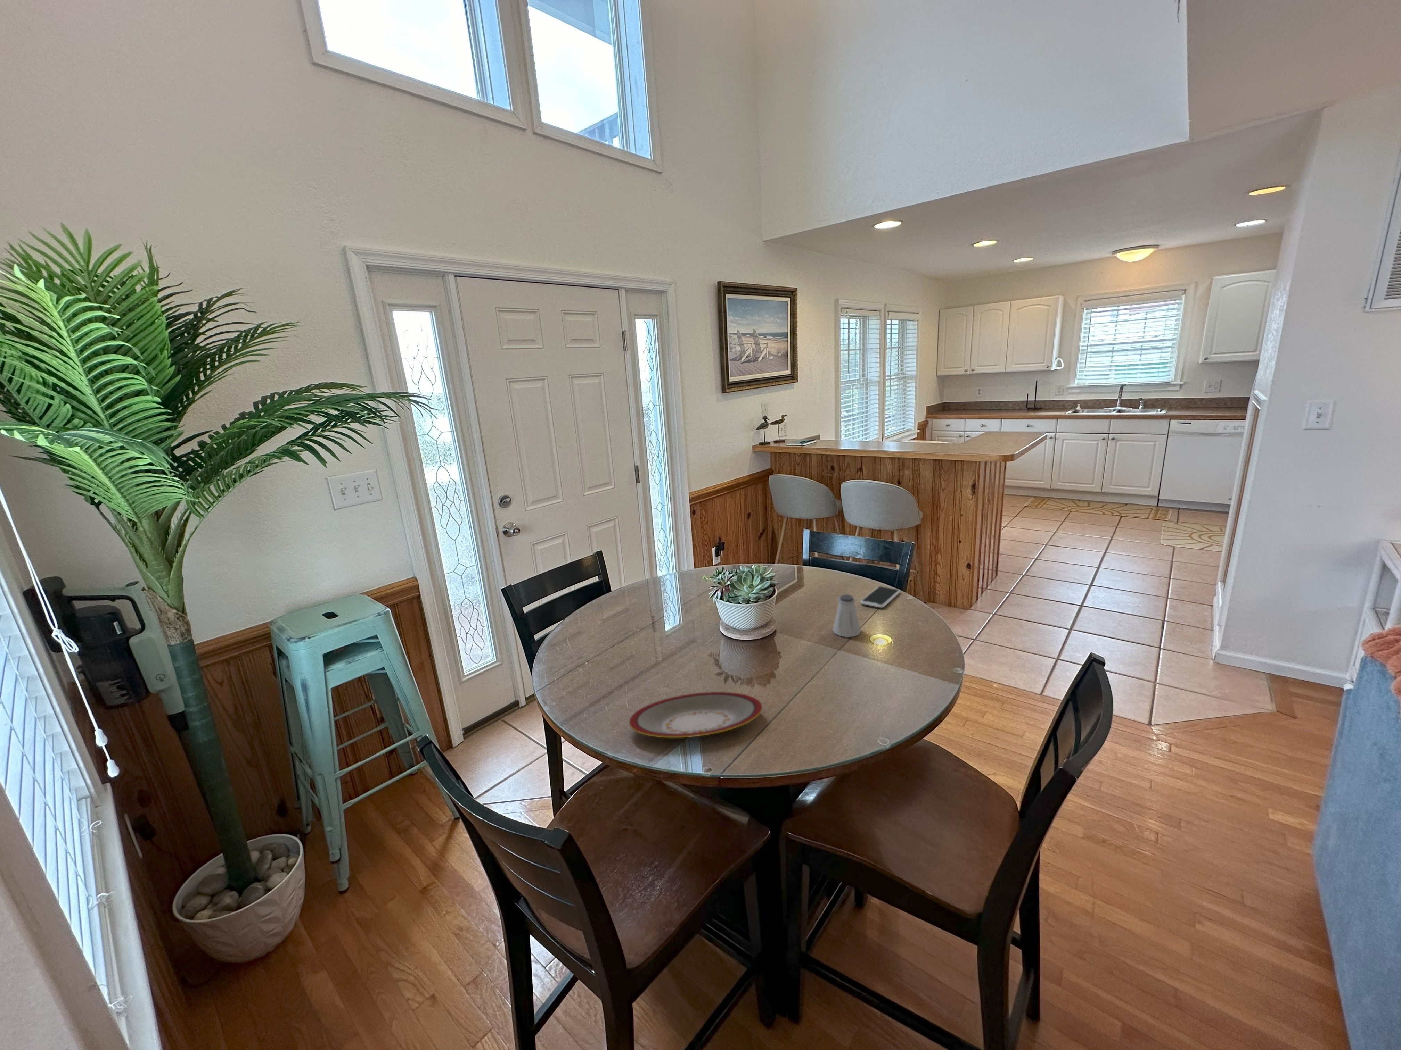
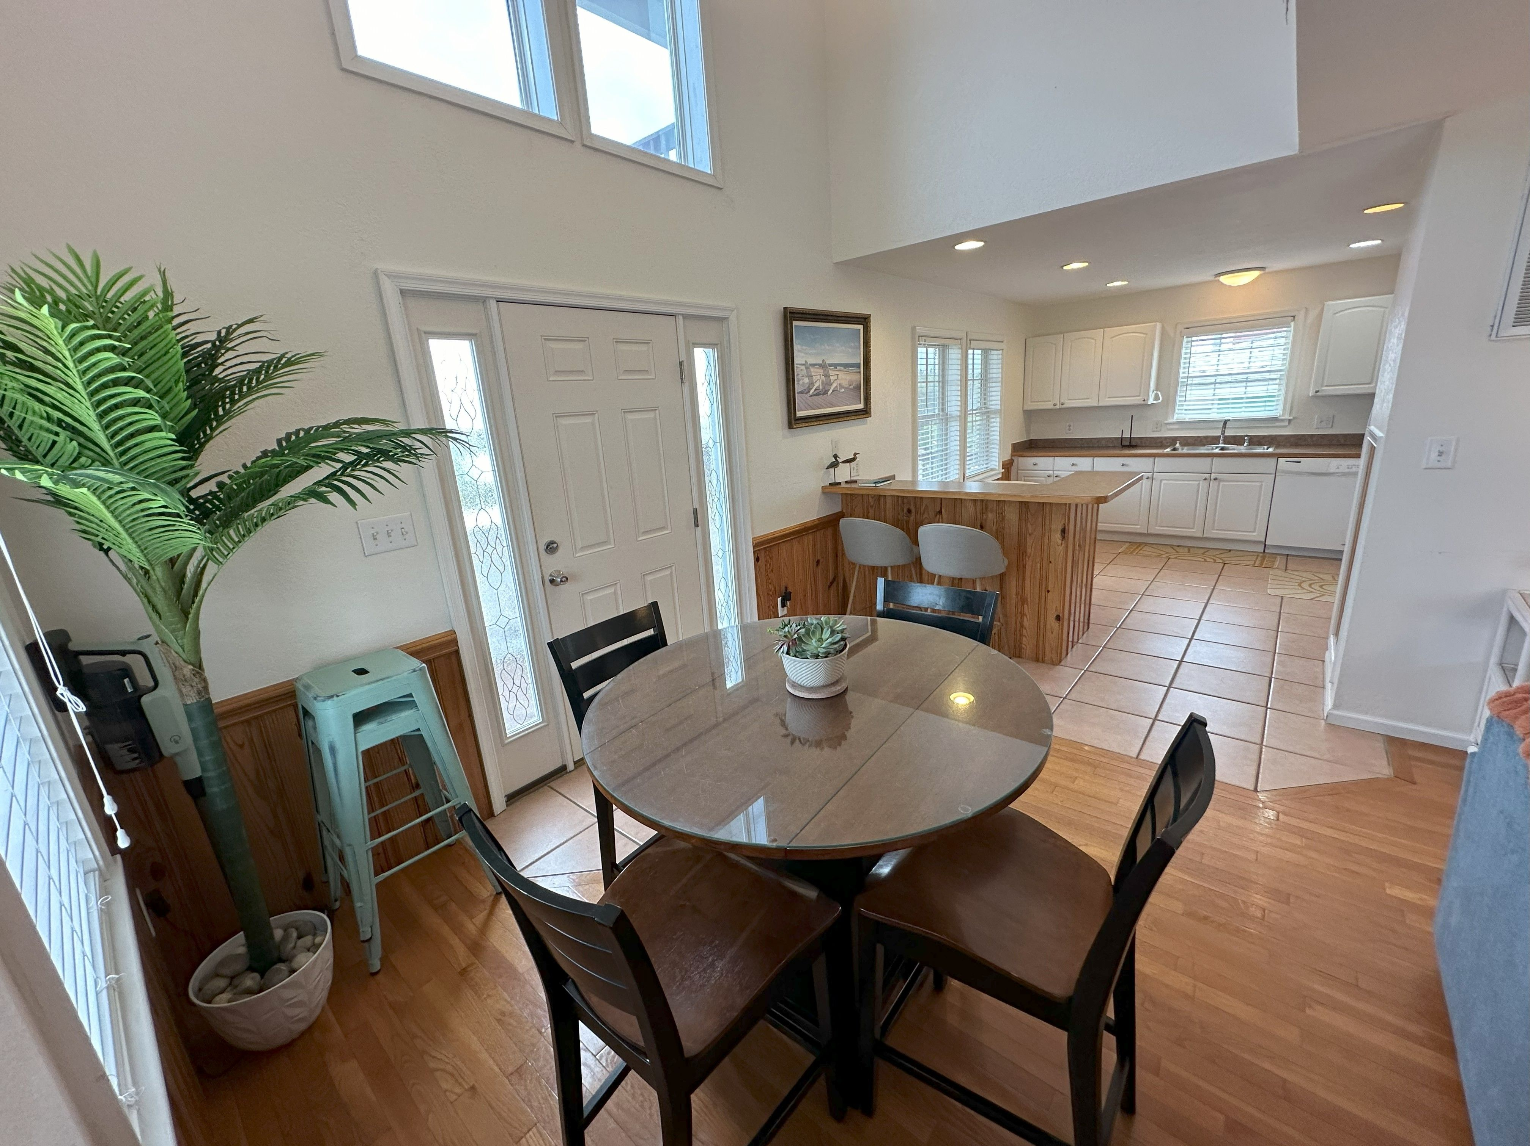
- plate [629,692,762,738]
- smartphone [860,586,900,608]
- saltshaker [833,594,862,638]
